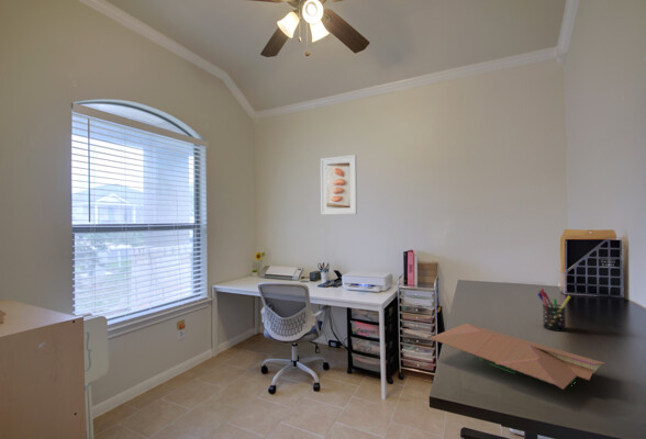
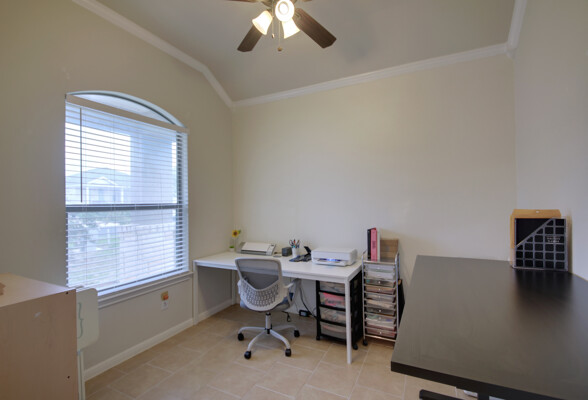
- document tray [428,323,608,391]
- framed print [320,154,358,216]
- pen holder [536,288,572,333]
